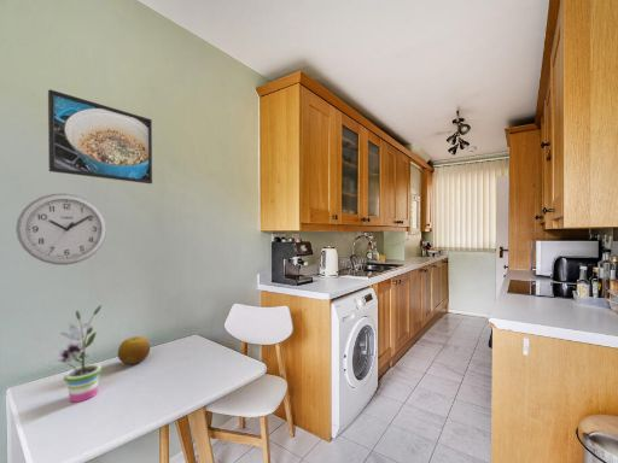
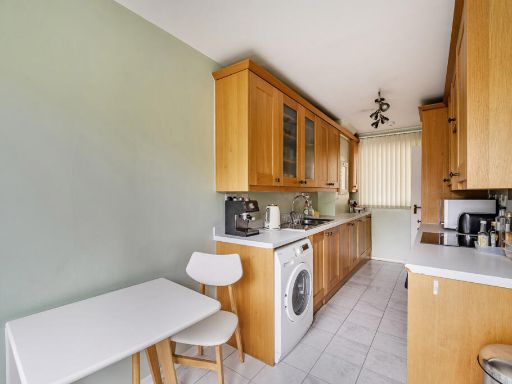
- wall clock [14,192,109,266]
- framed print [47,88,153,184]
- fruit [117,335,151,365]
- potted plant [52,305,103,403]
